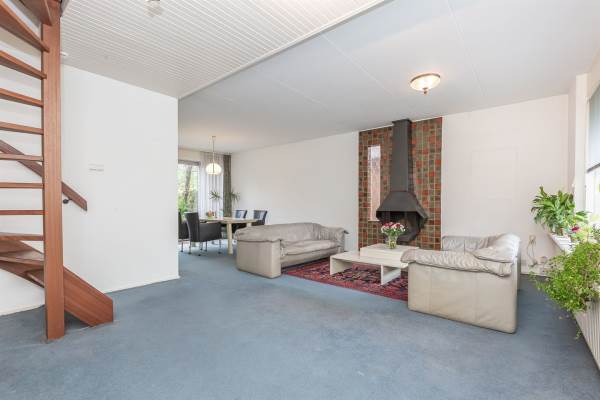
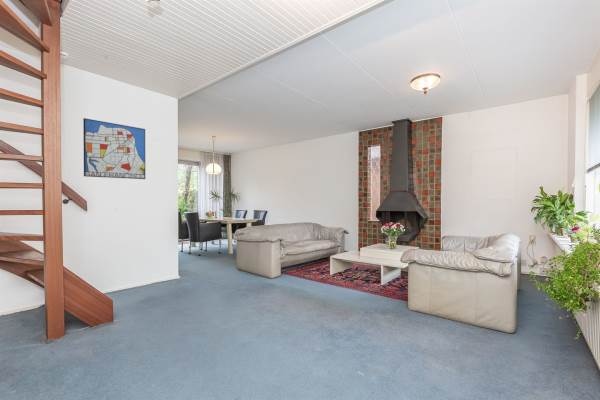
+ wall art [82,117,146,180]
